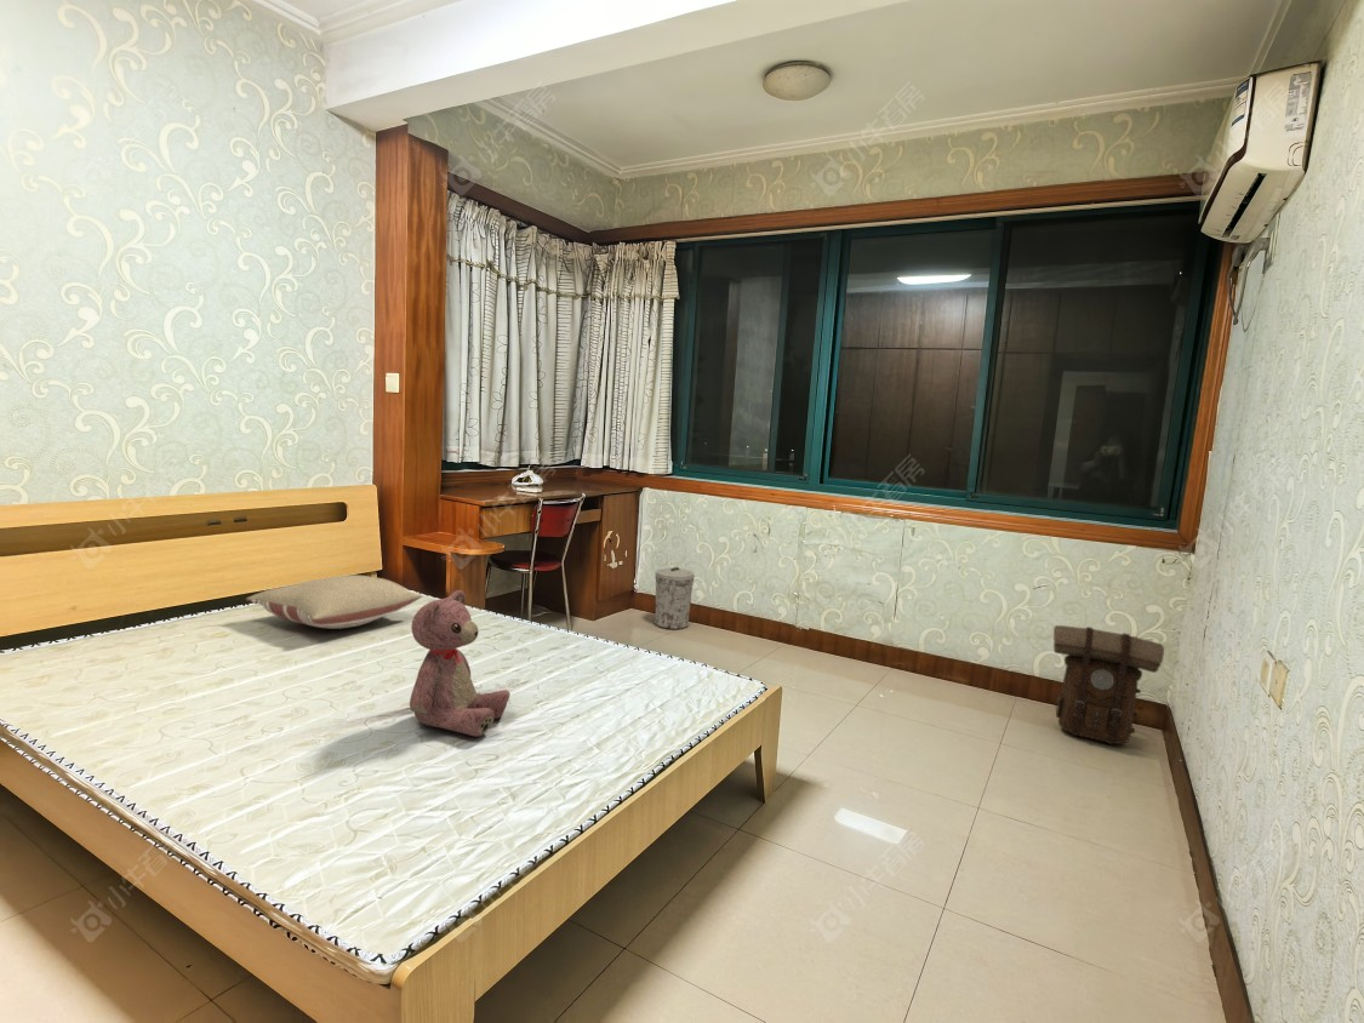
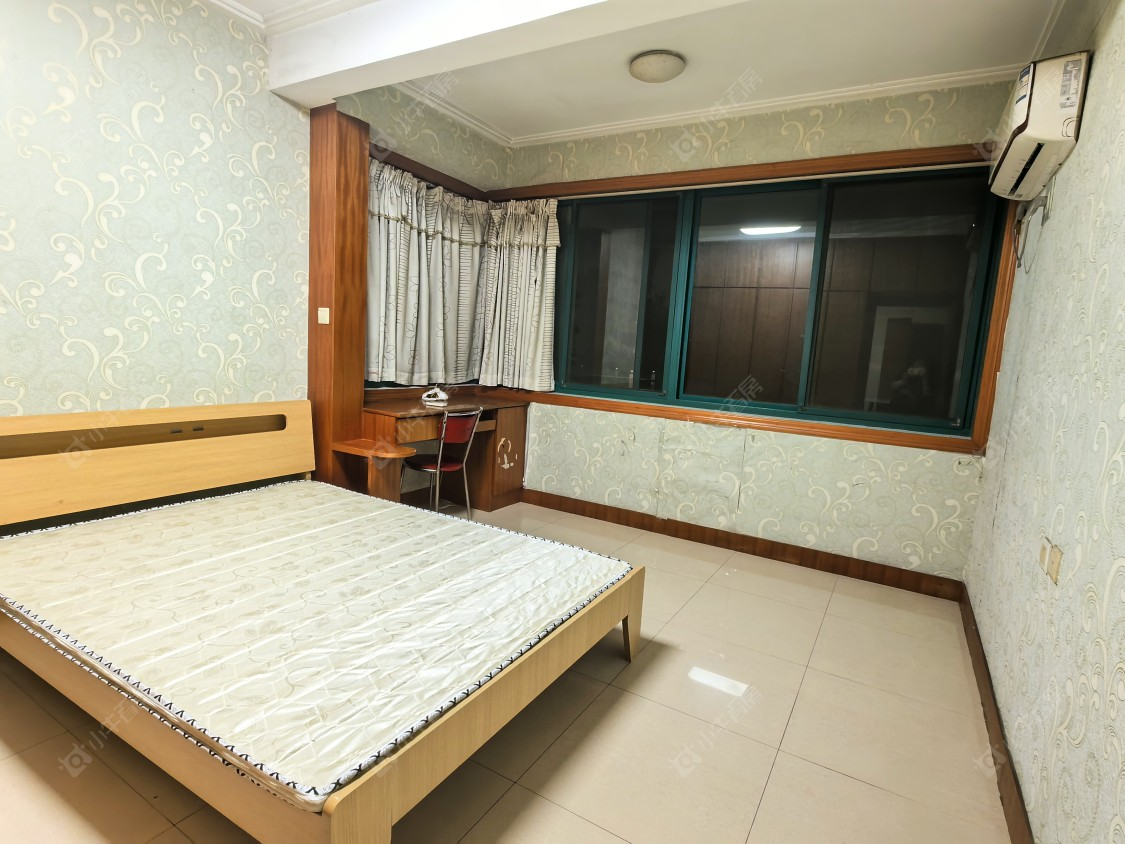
- teddy bear [409,589,512,738]
- pillow [245,573,423,630]
- backpack [1052,624,1165,745]
- trash can [654,566,696,630]
